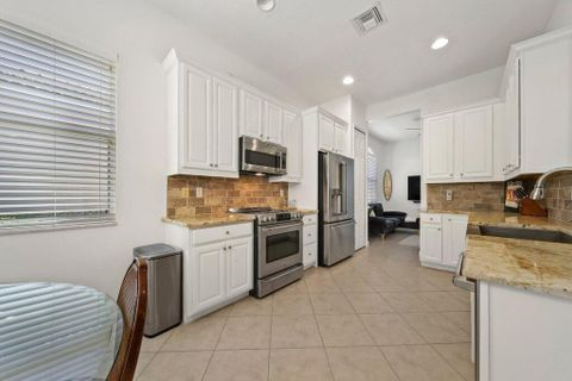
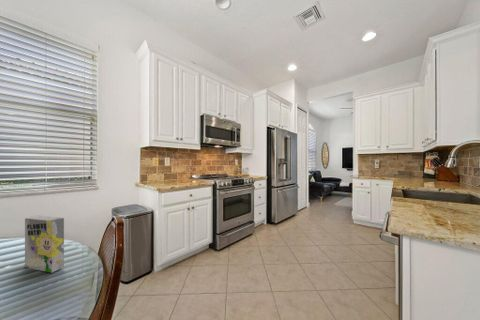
+ cereal box [24,215,65,273]
